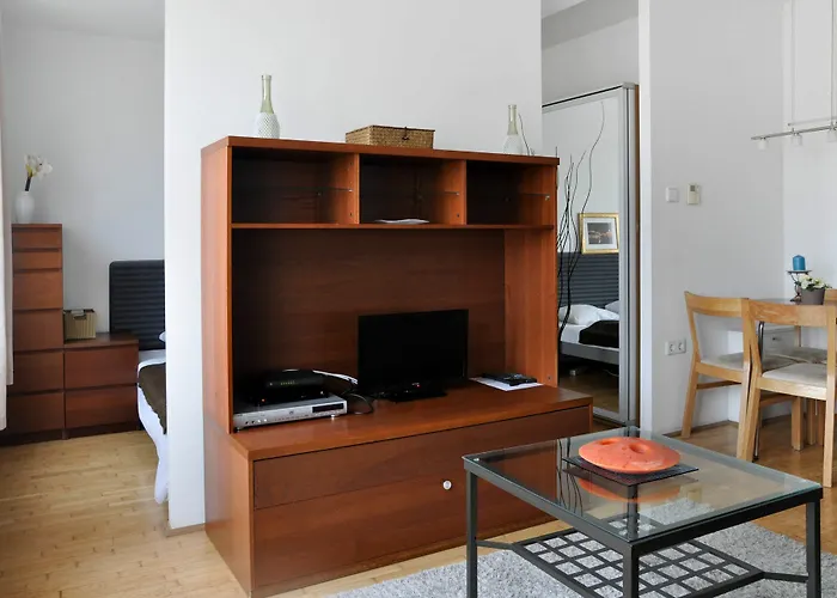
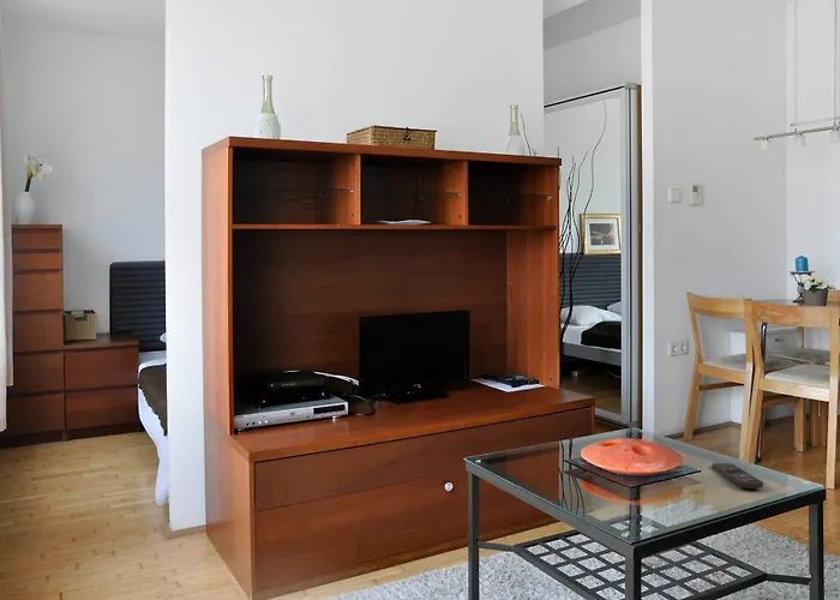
+ remote control [710,462,764,490]
